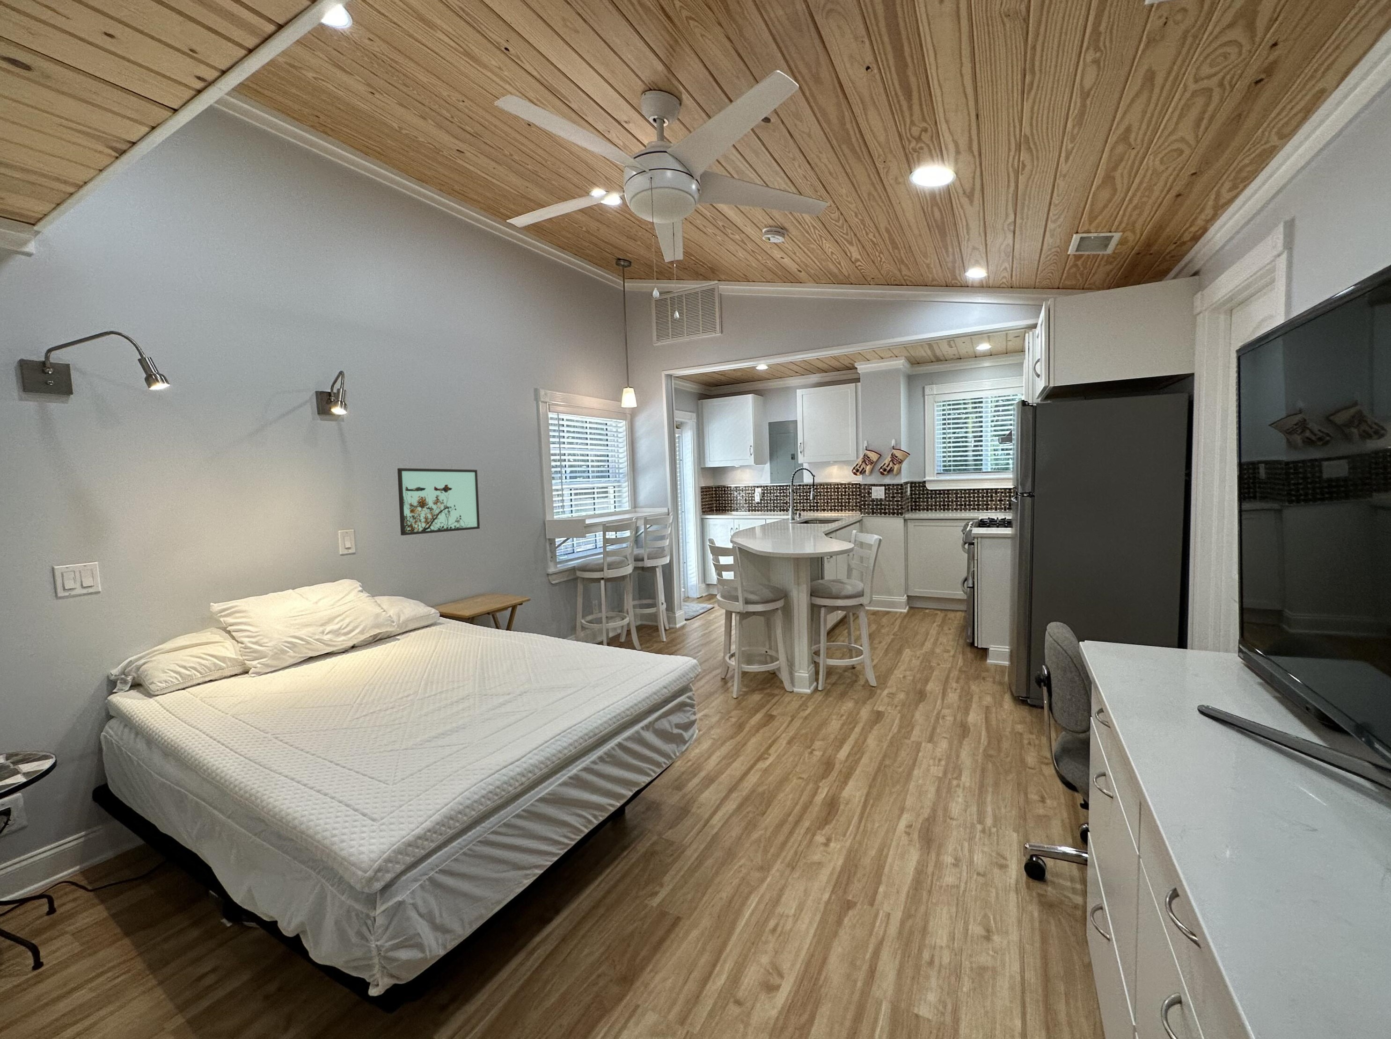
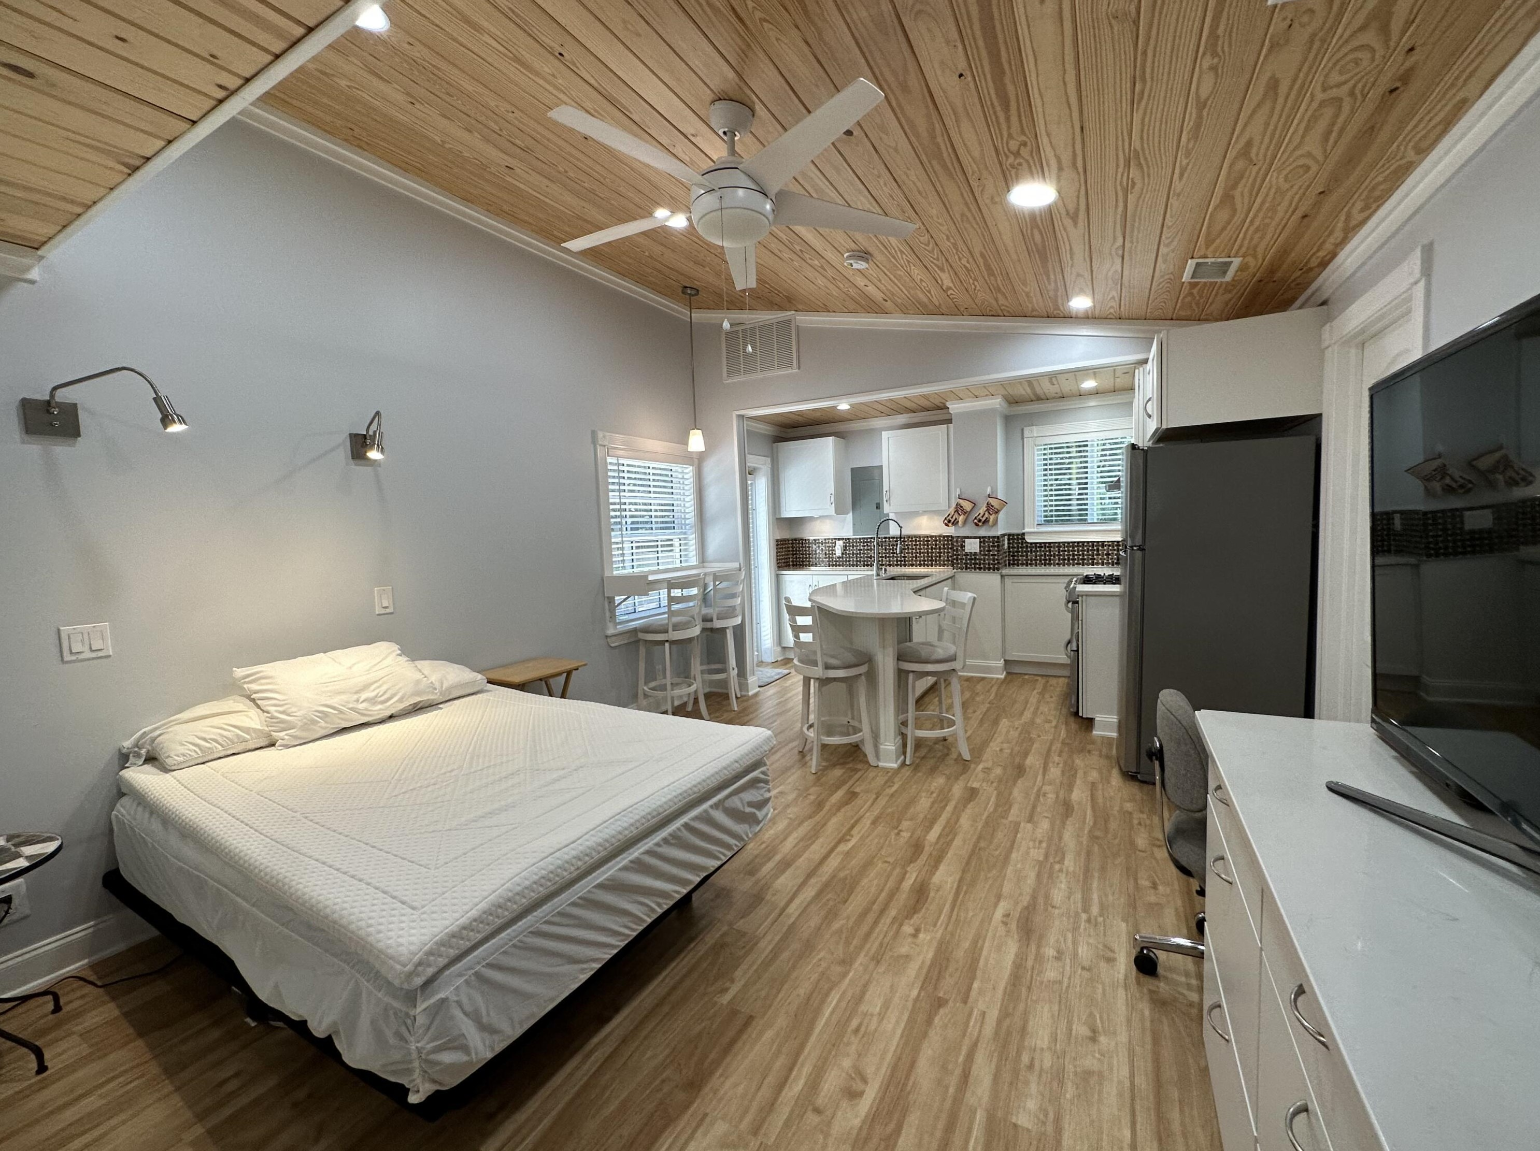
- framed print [397,467,480,536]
